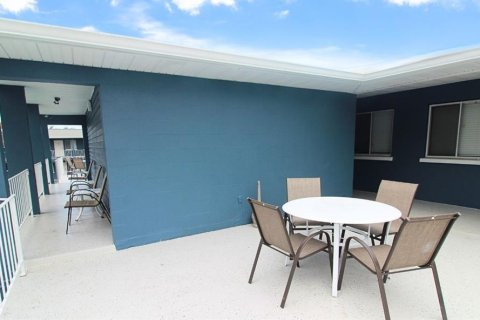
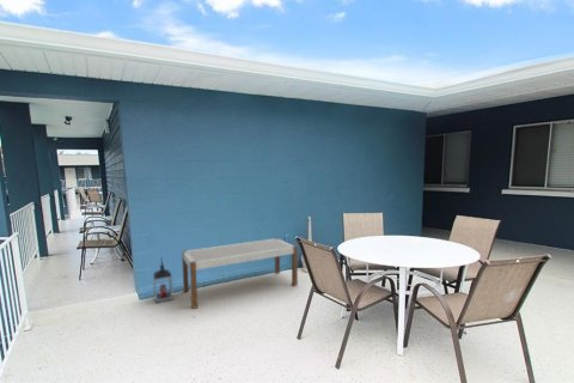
+ bench [181,237,299,310]
+ lantern [152,256,175,305]
